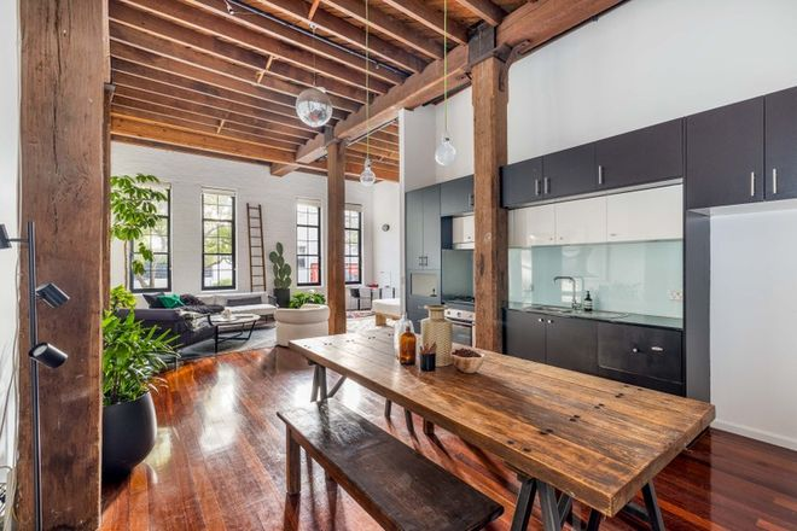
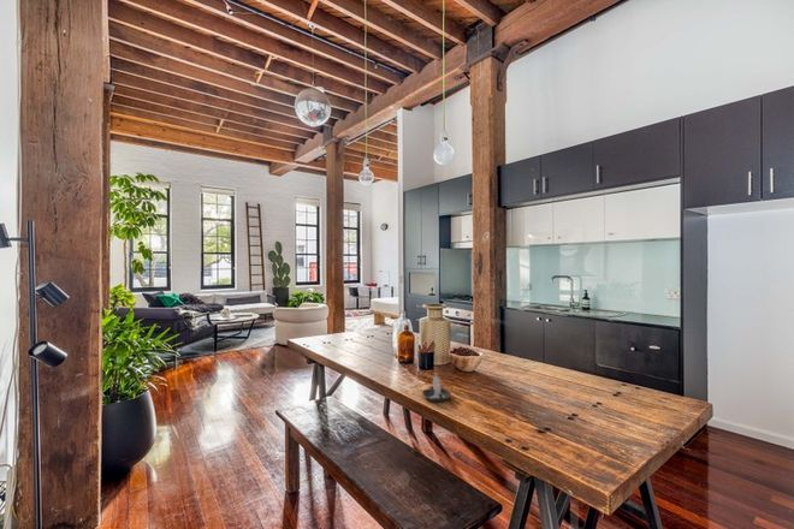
+ candle [421,372,452,403]
